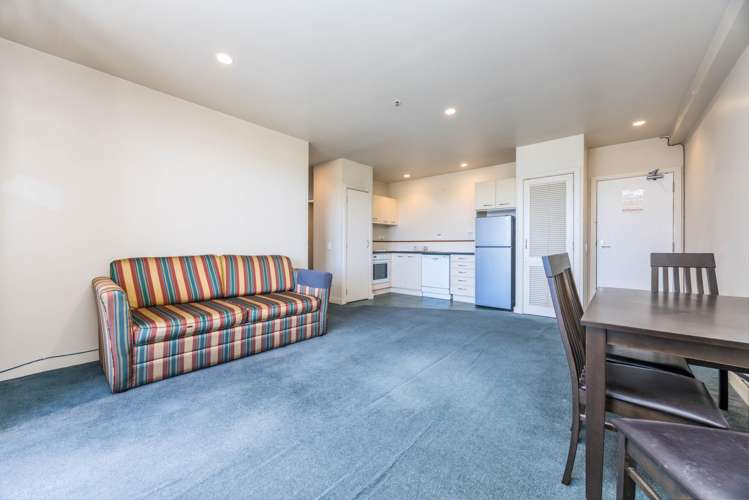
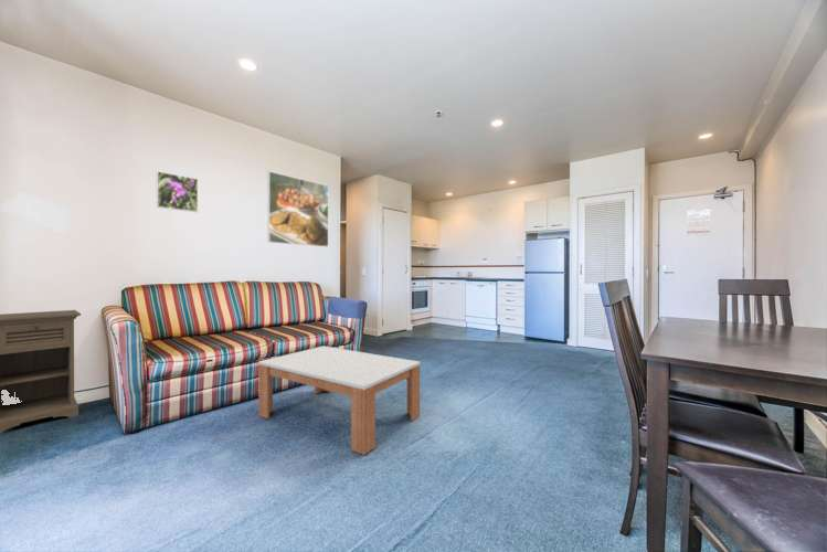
+ coffee table [257,344,422,456]
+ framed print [156,170,199,213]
+ nightstand [0,309,82,435]
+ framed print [267,170,329,247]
